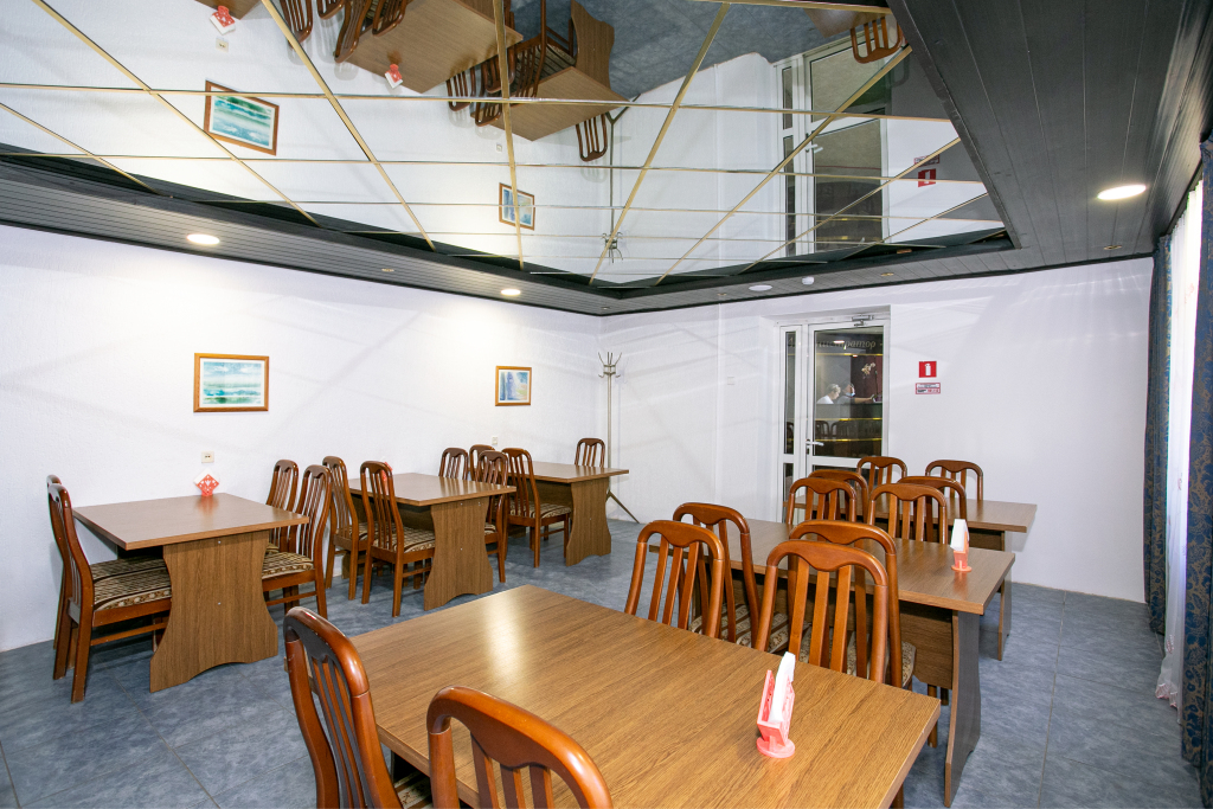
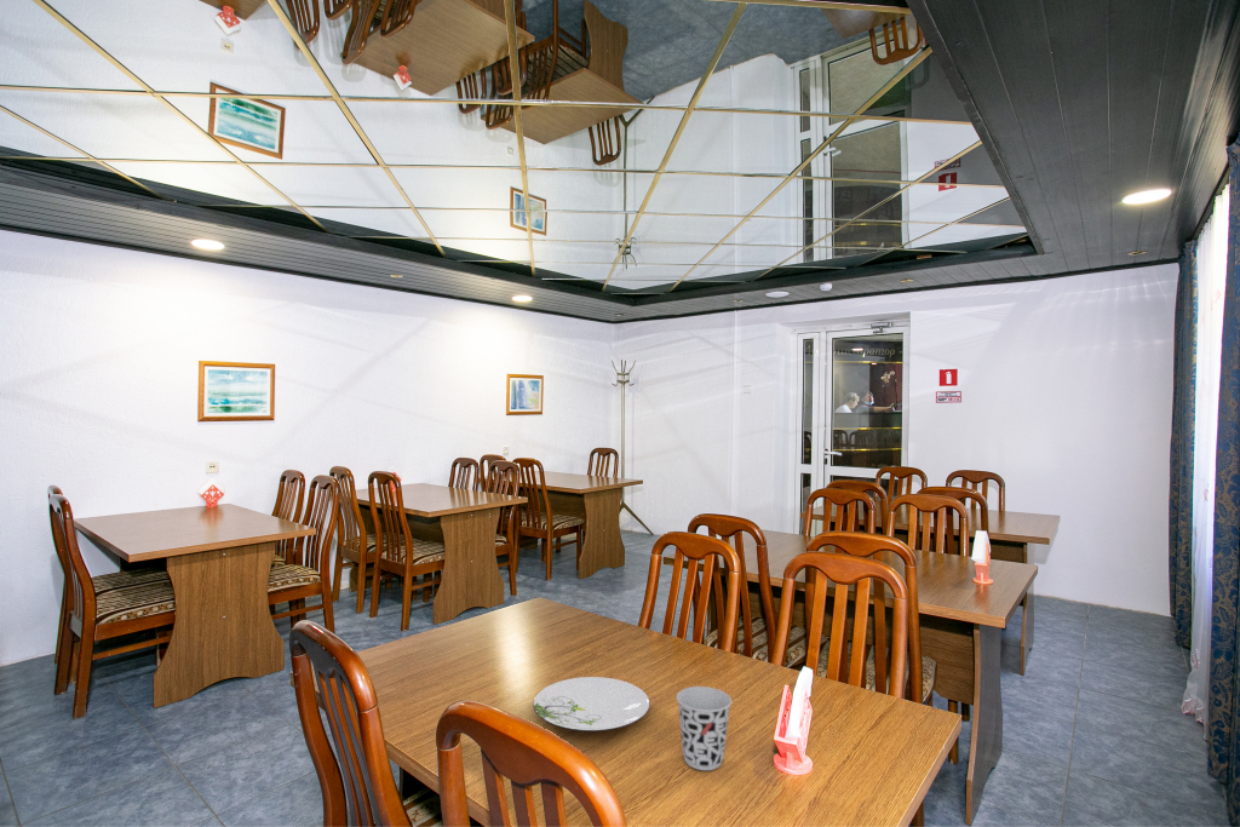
+ plate [532,676,651,733]
+ cup [676,685,733,771]
